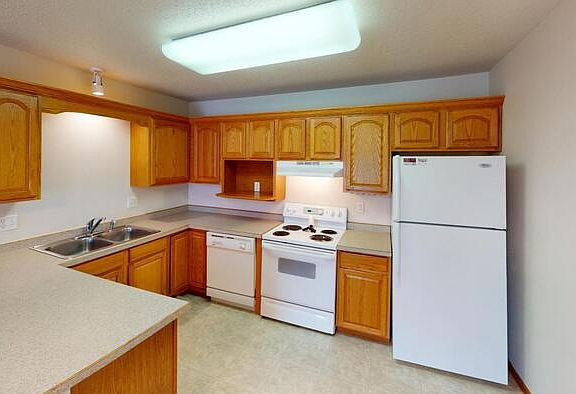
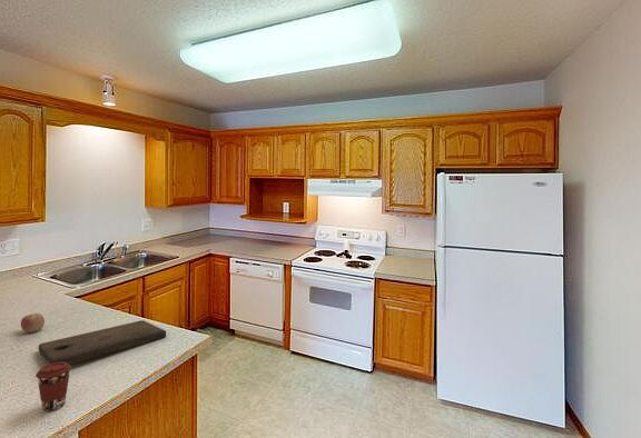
+ apple [20,312,46,334]
+ cutting board [38,319,167,365]
+ coffee cup [34,362,72,412]
